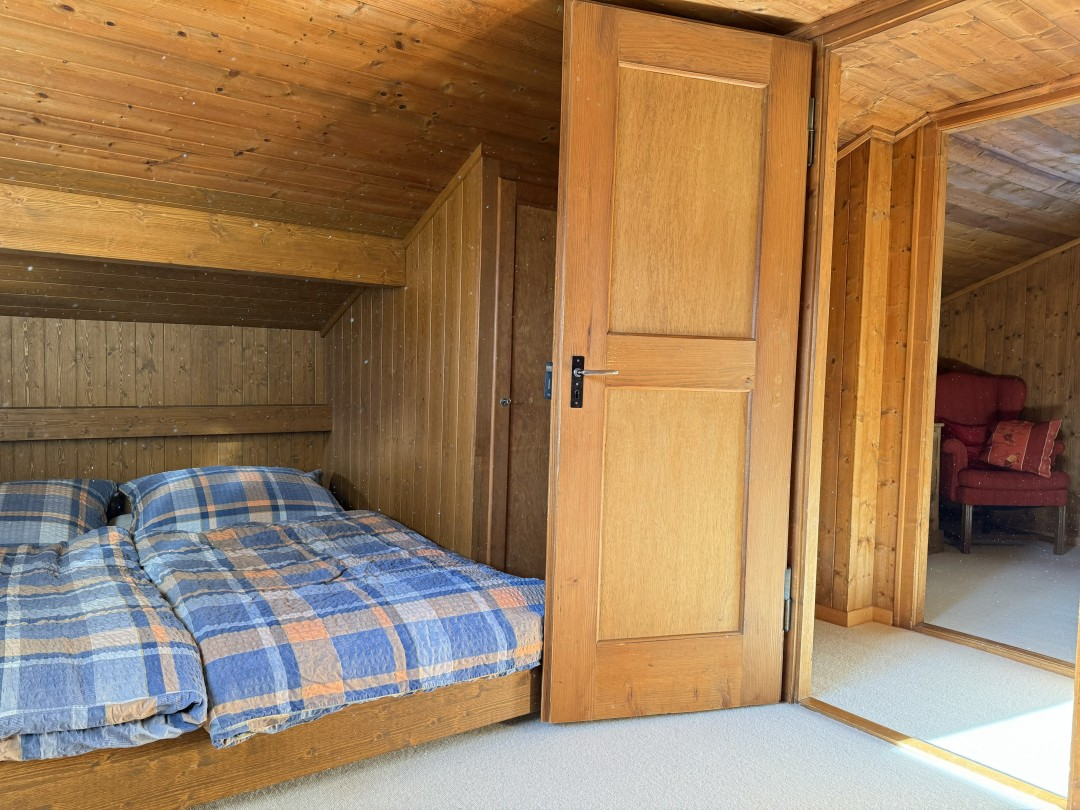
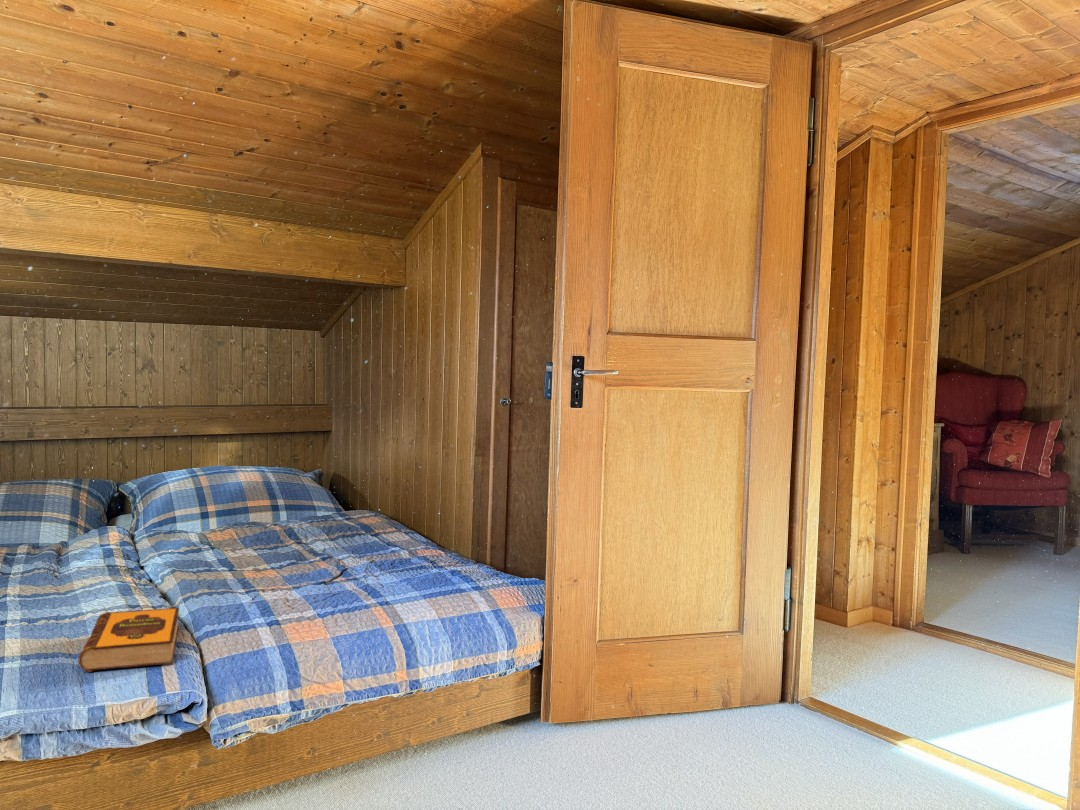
+ hardback book [77,607,180,673]
